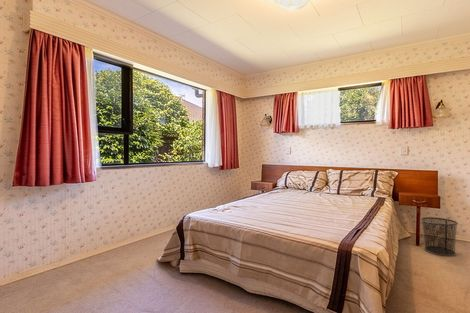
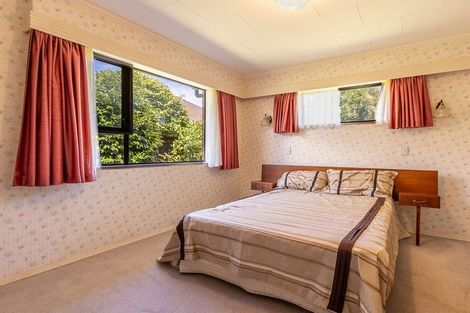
- waste bin [420,216,459,257]
